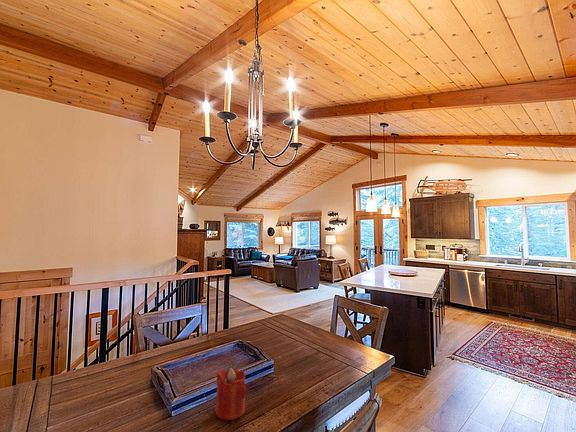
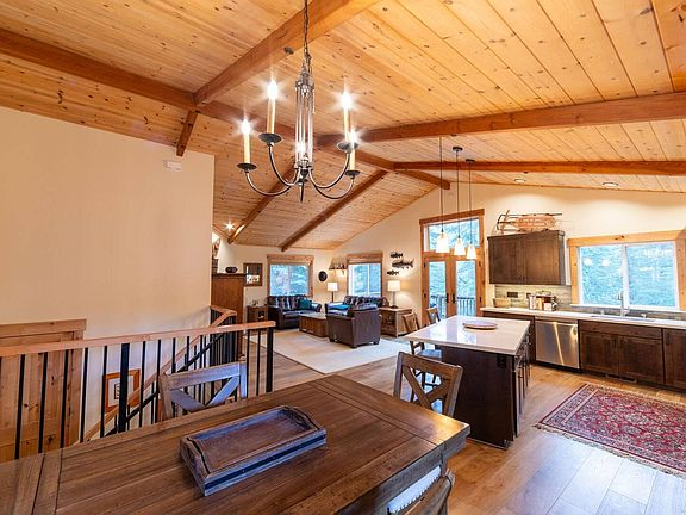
- candle [215,367,247,421]
